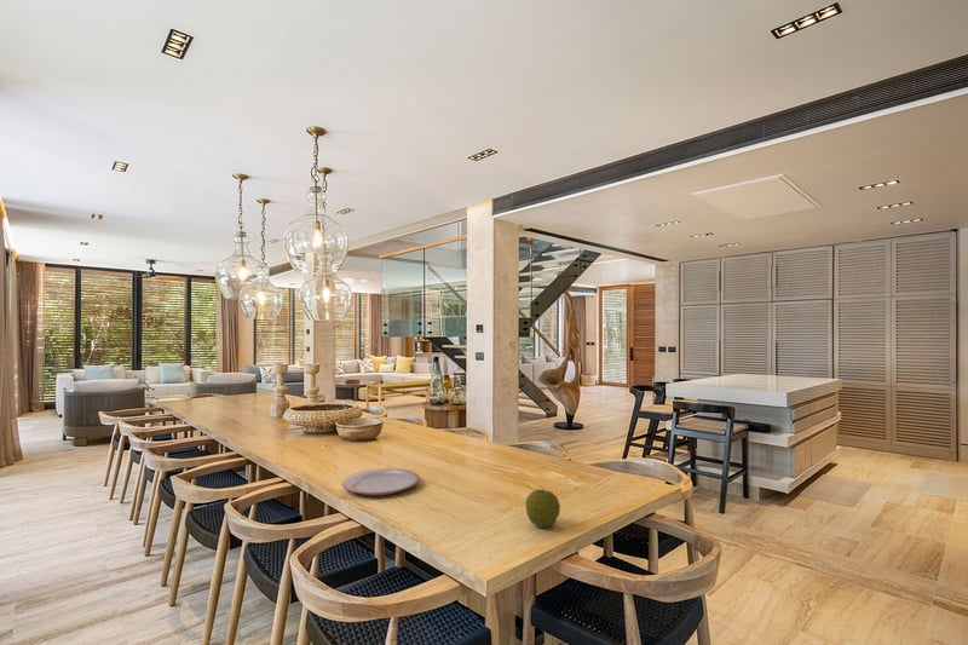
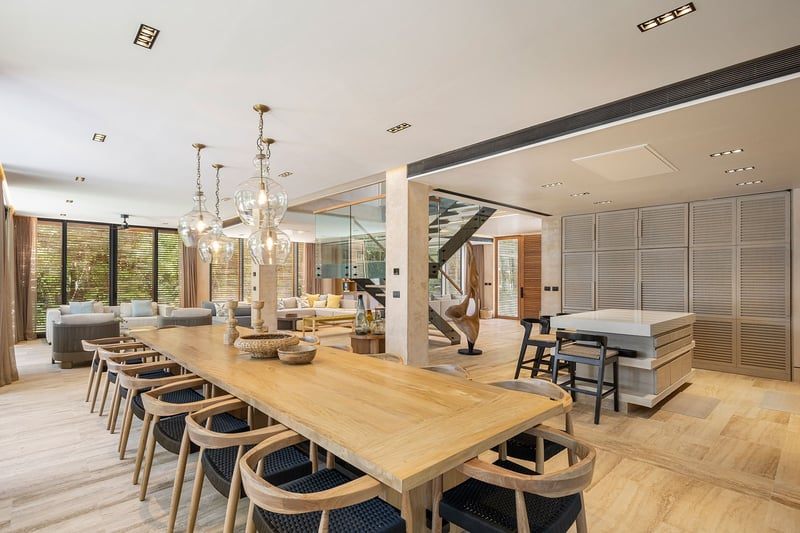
- plate [341,467,421,496]
- apple [524,486,561,529]
